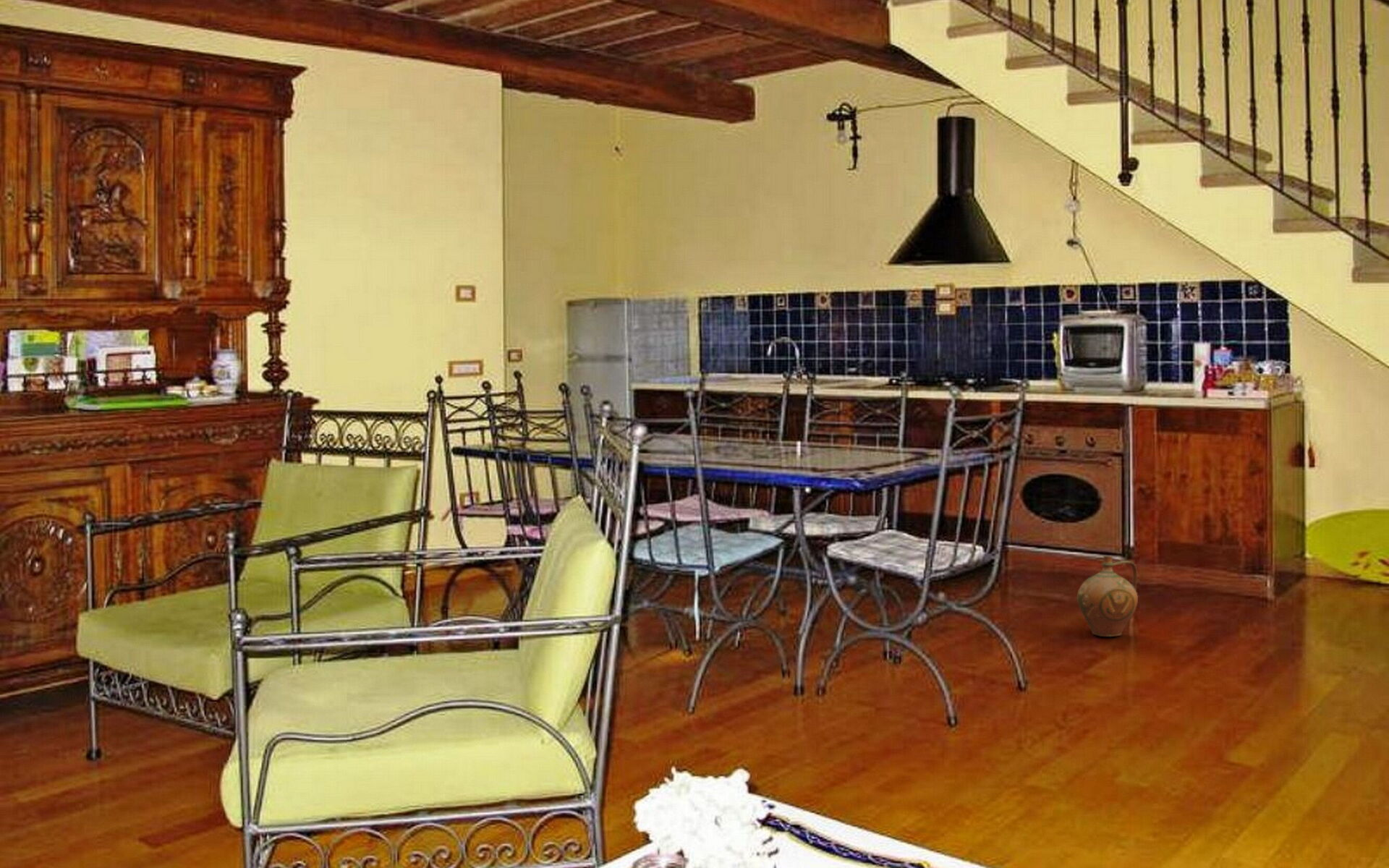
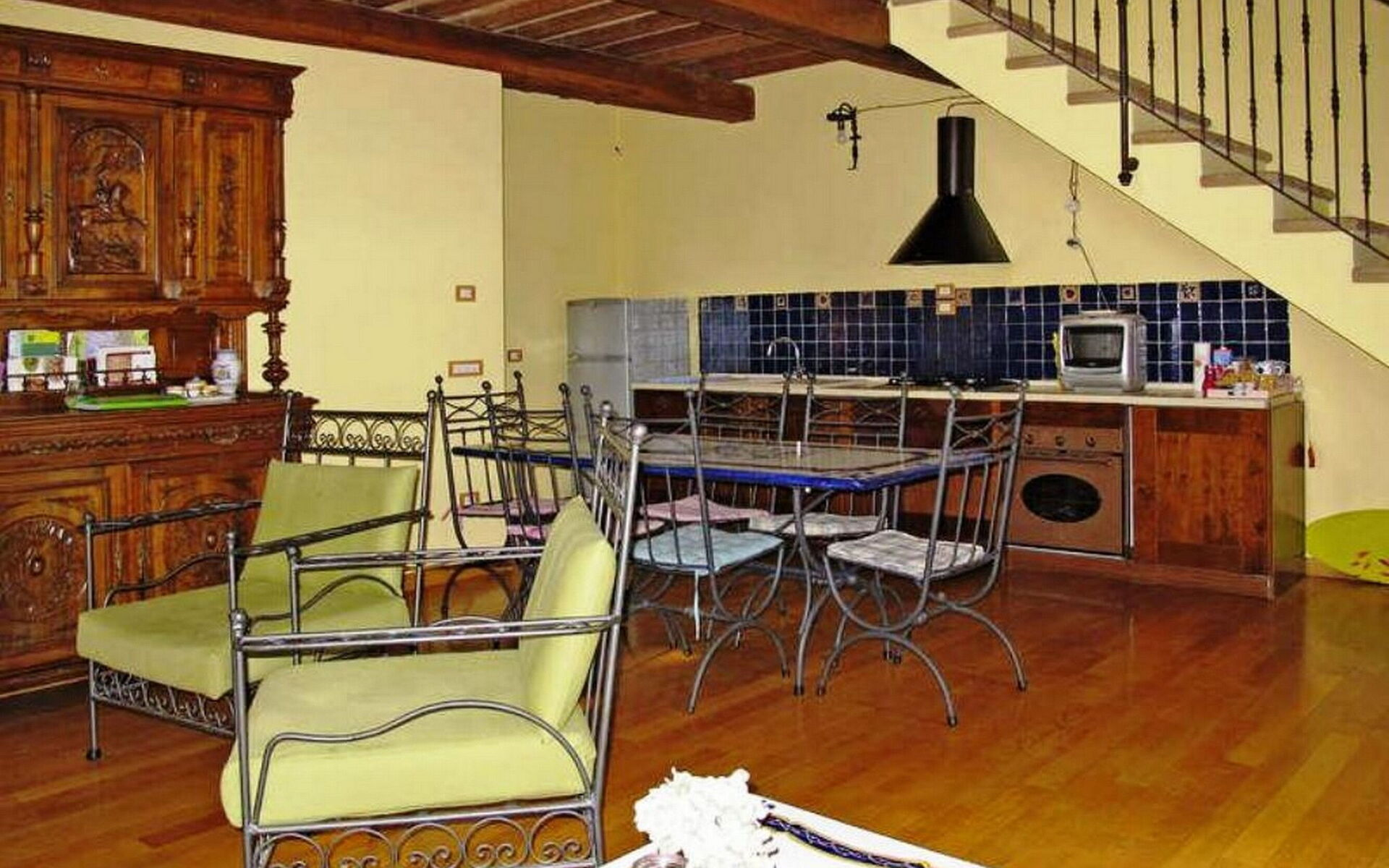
- ceramic jug [1076,555,1139,637]
